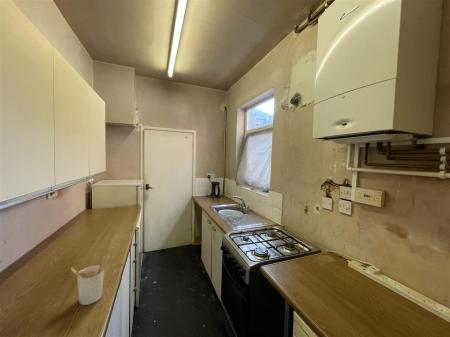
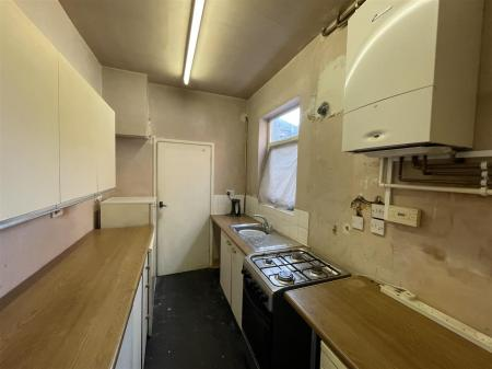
- utensil holder [70,255,108,306]
